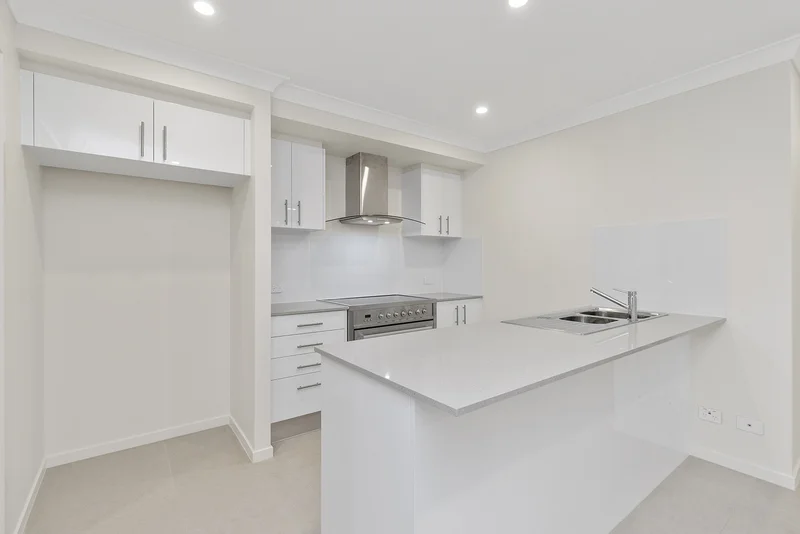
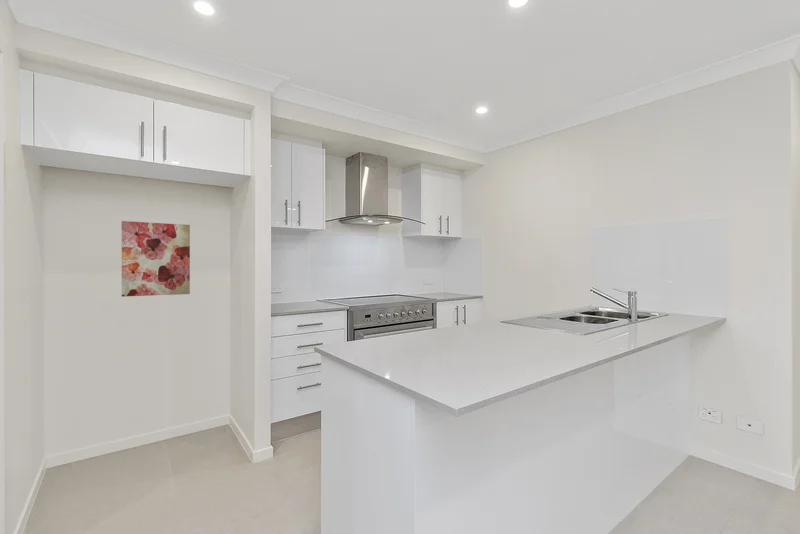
+ wall art [121,220,191,298]
